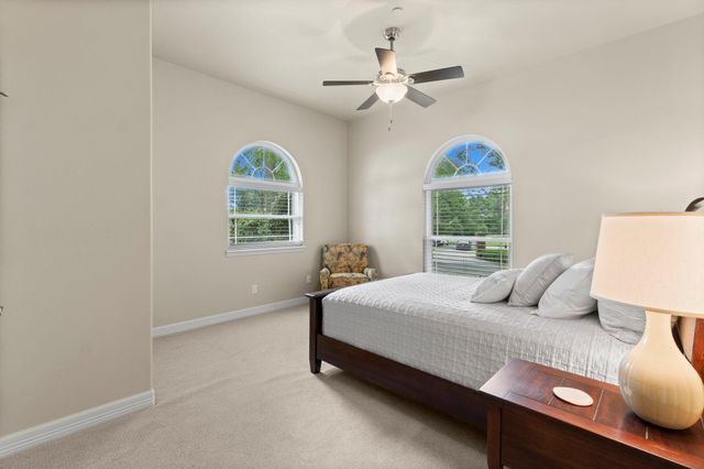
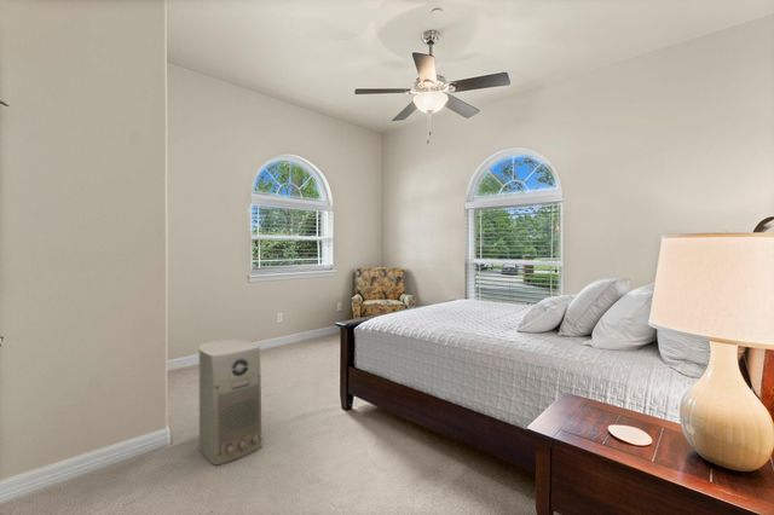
+ air purifier [198,338,264,467]
